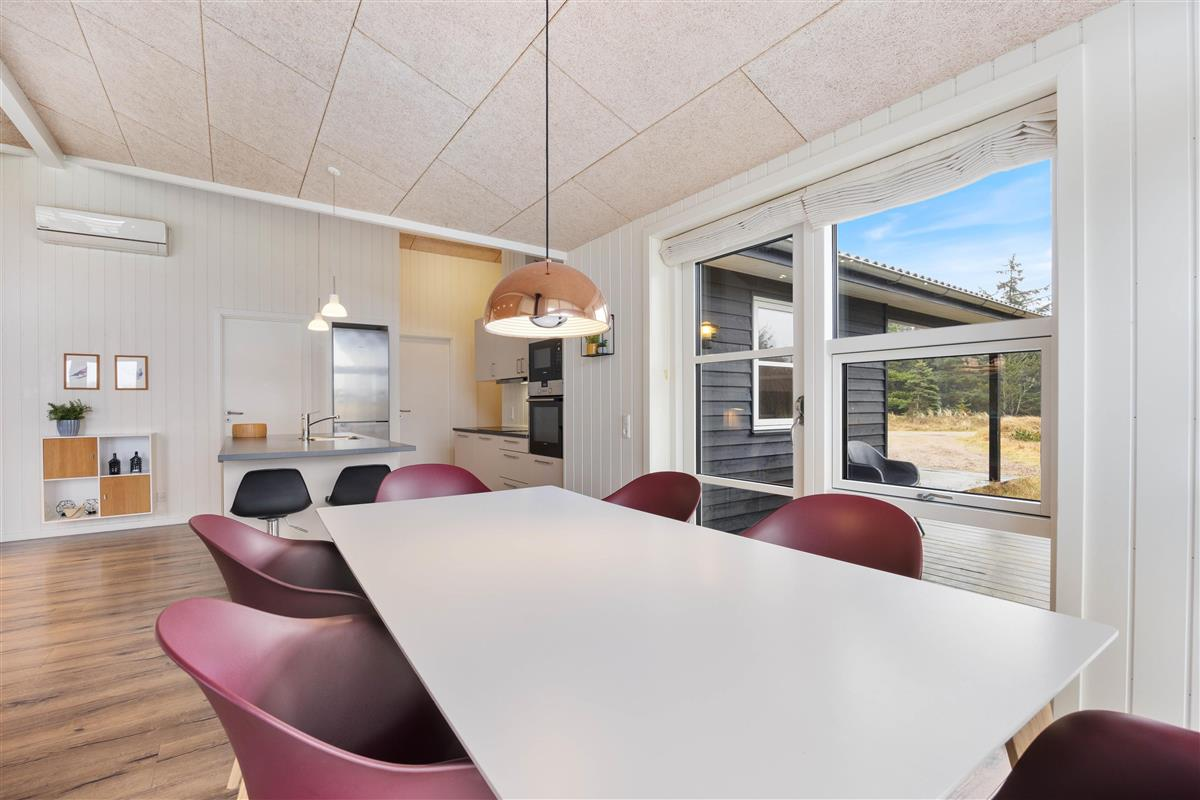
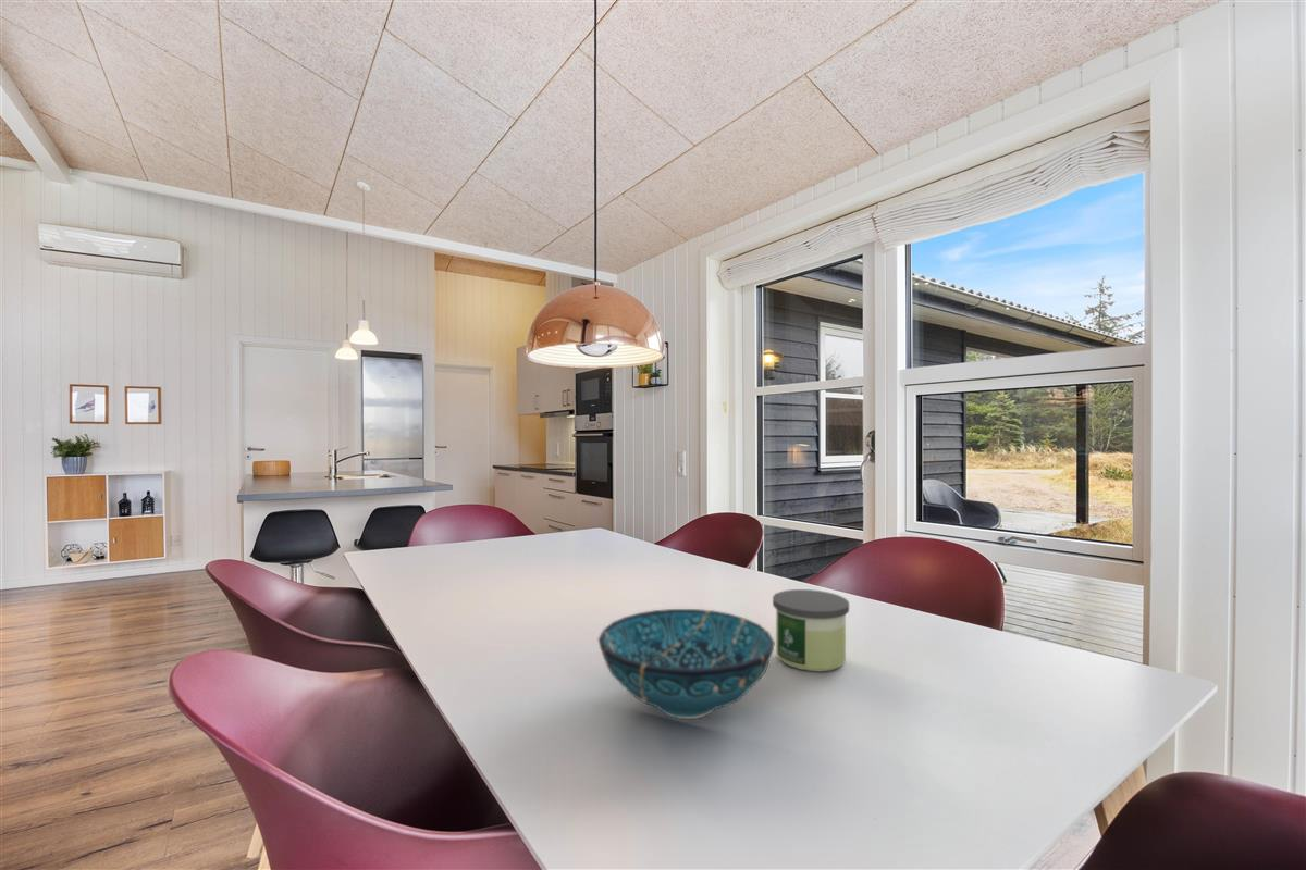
+ candle [772,588,850,672]
+ decorative bowl [597,608,776,720]
